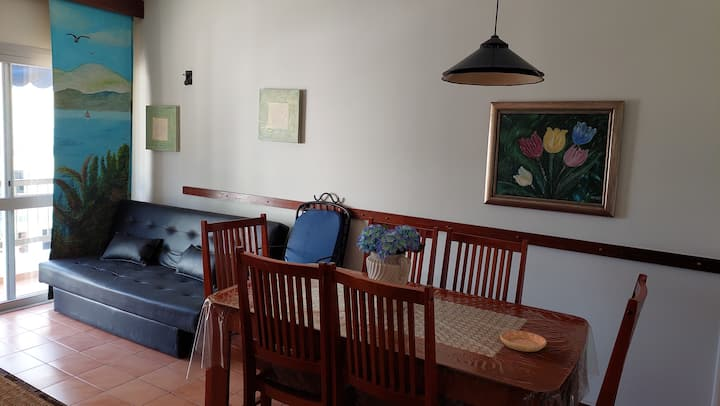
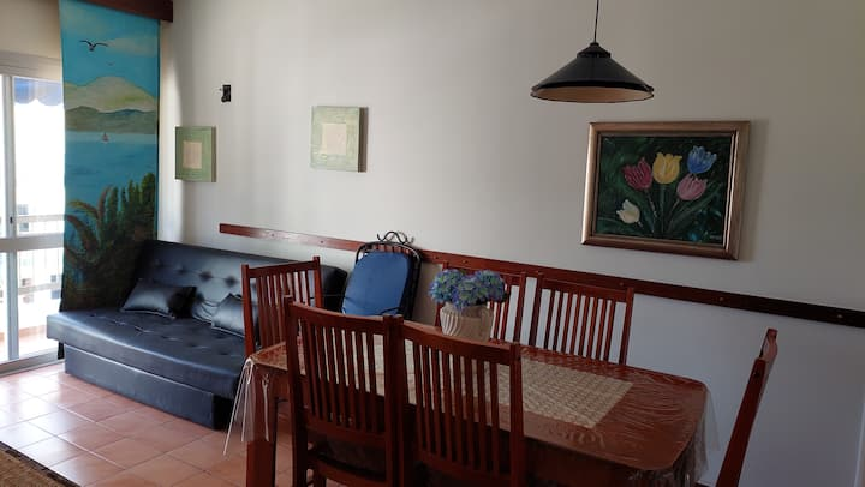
- saucer [499,330,547,353]
